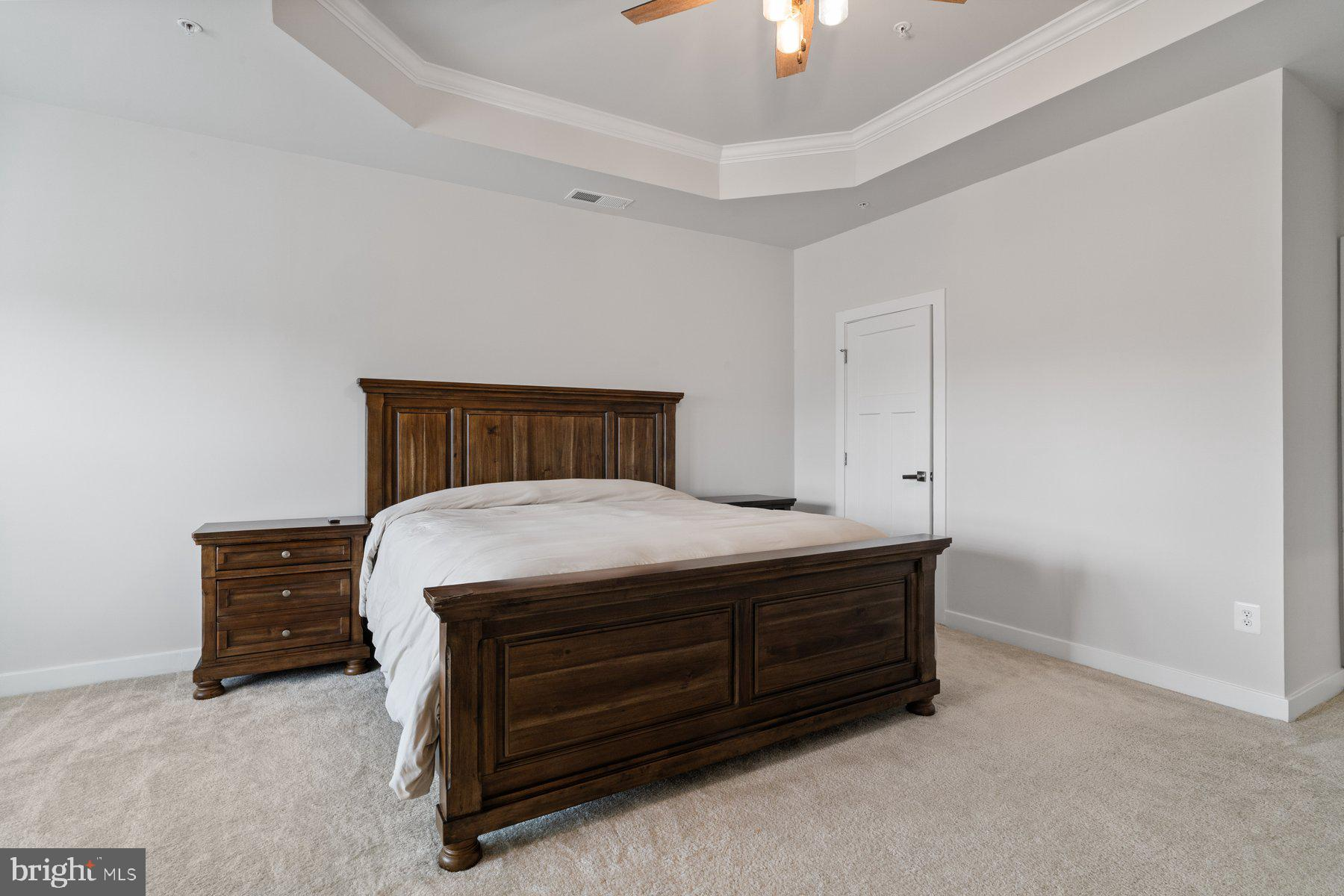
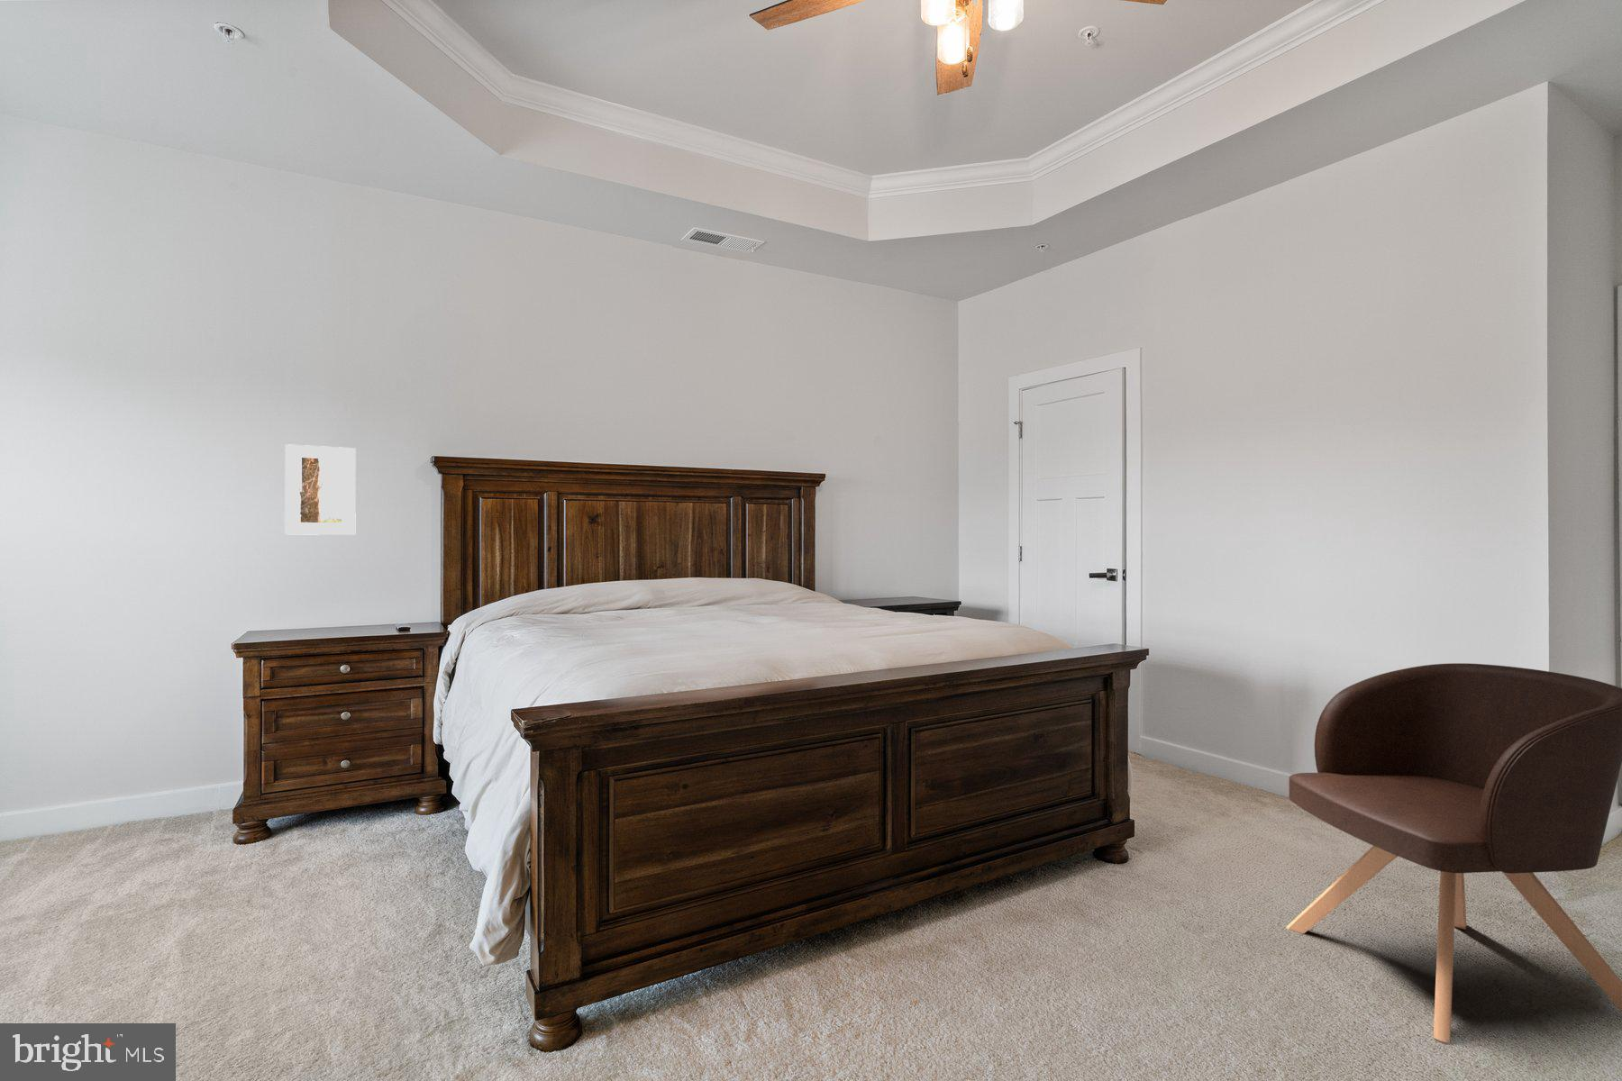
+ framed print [284,443,357,536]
+ armchair [1285,662,1622,1044]
